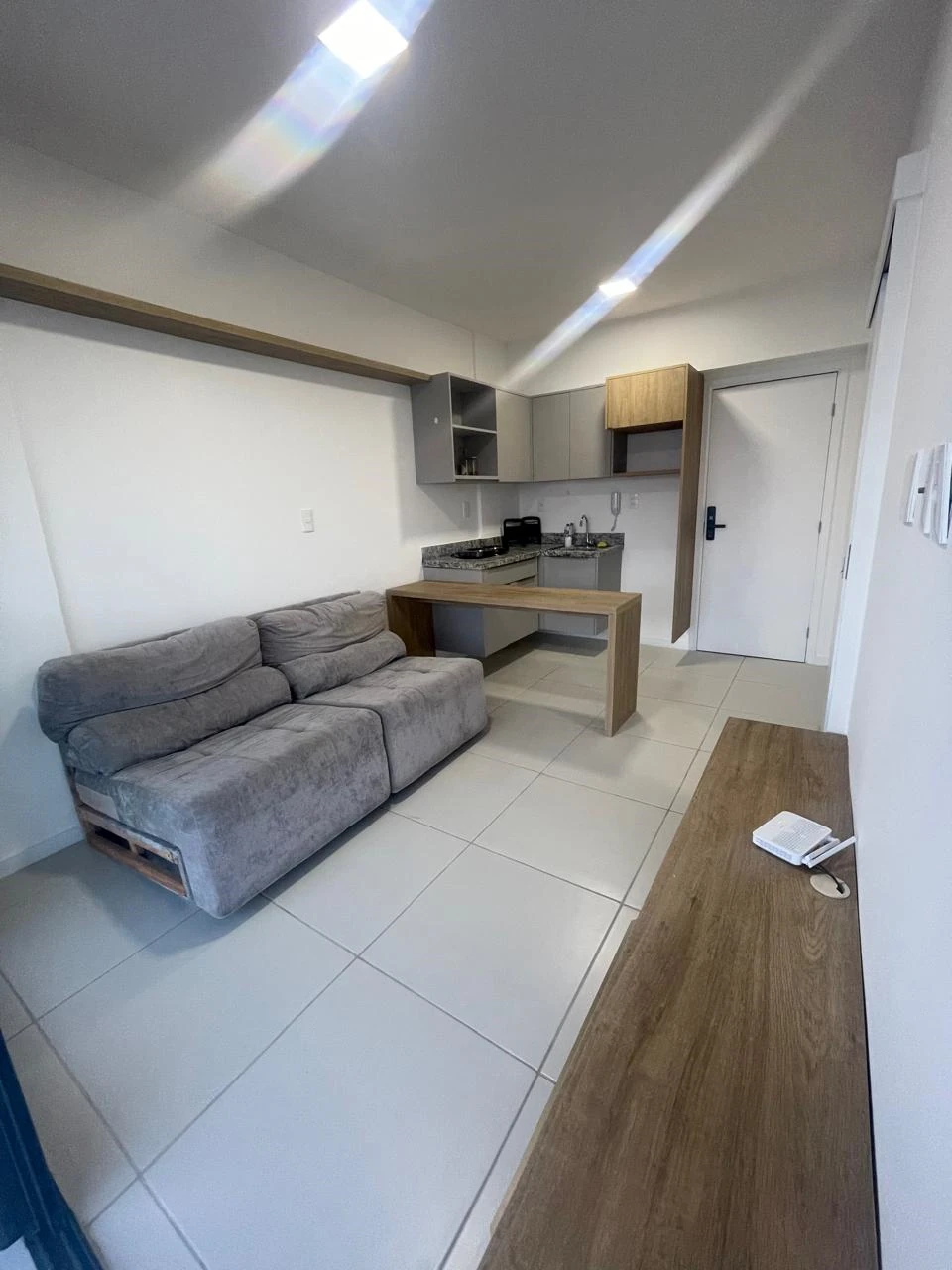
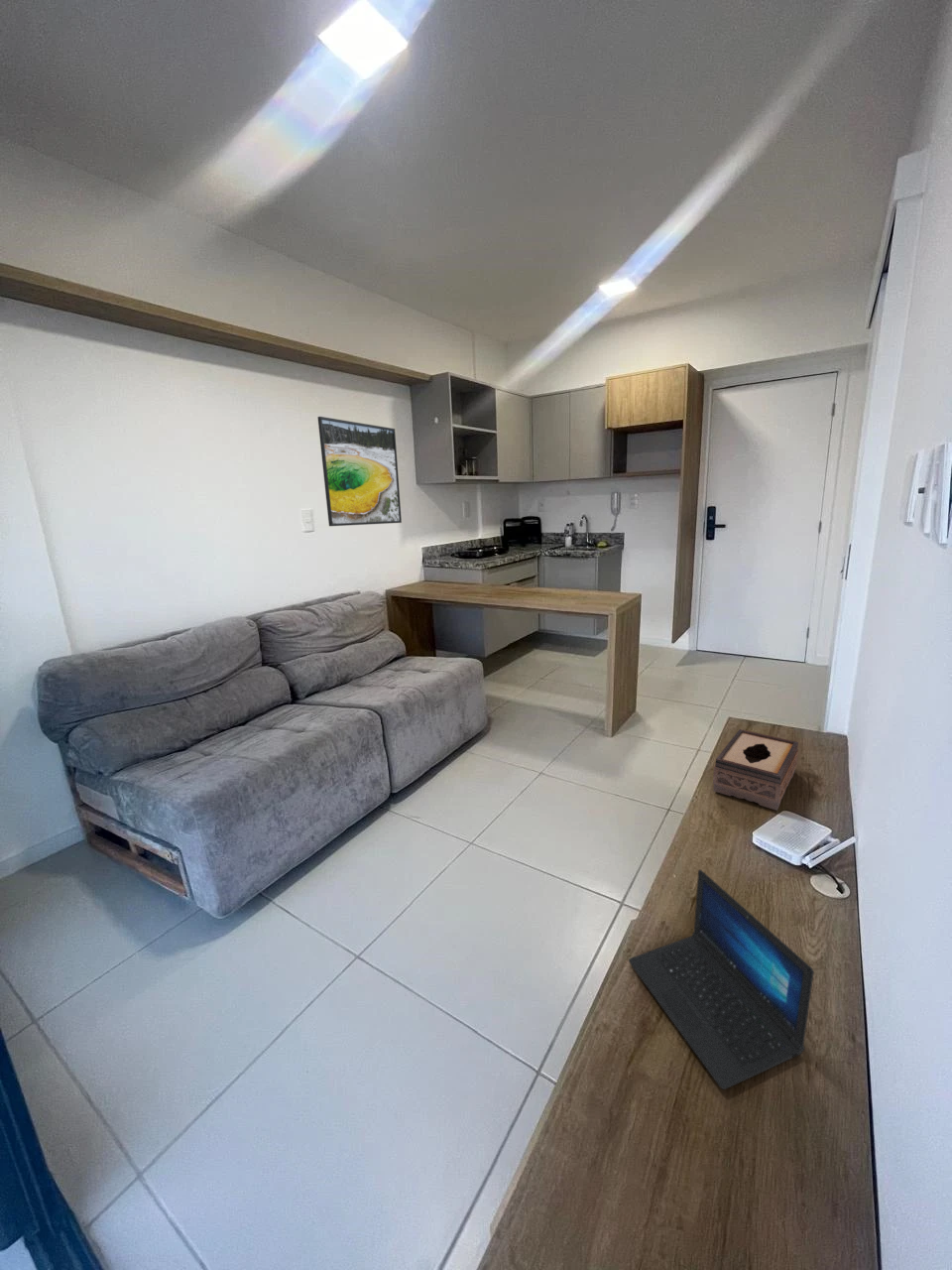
+ laptop [628,869,814,1090]
+ tissue box [712,728,799,812]
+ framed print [316,416,403,527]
